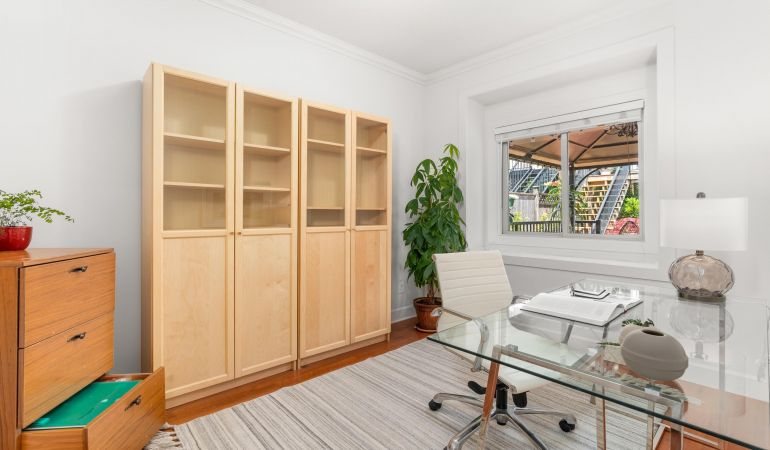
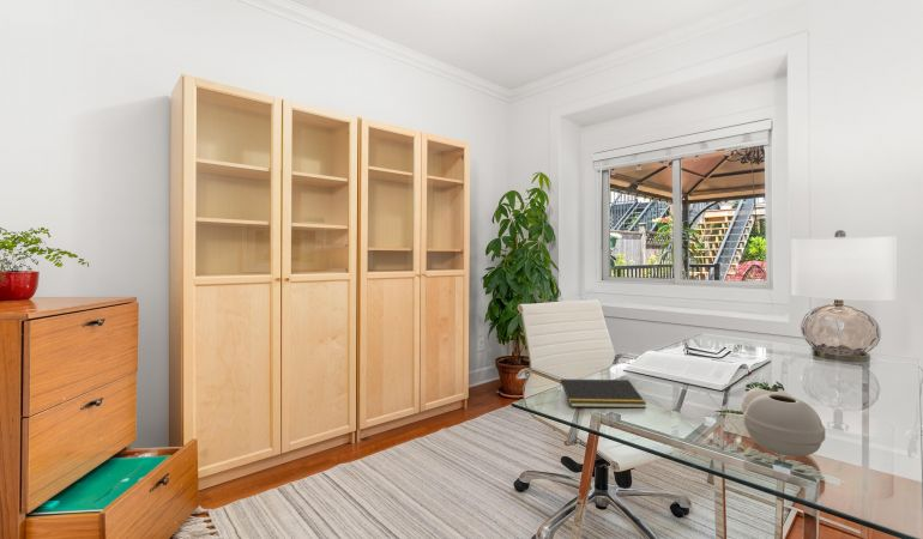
+ notepad [557,378,647,408]
